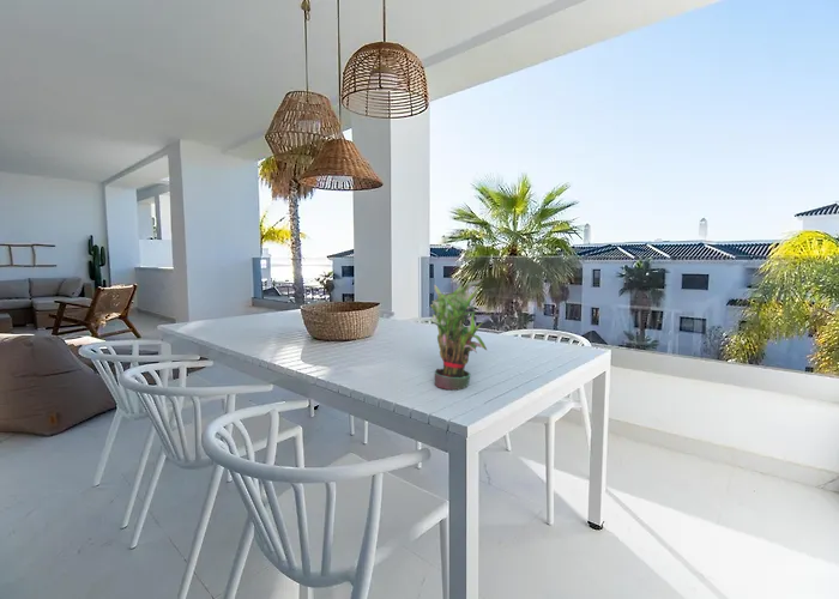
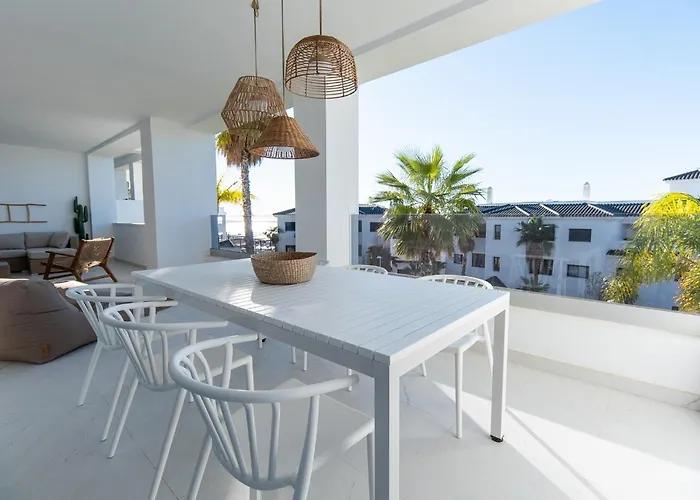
- potted plant [429,278,489,391]
